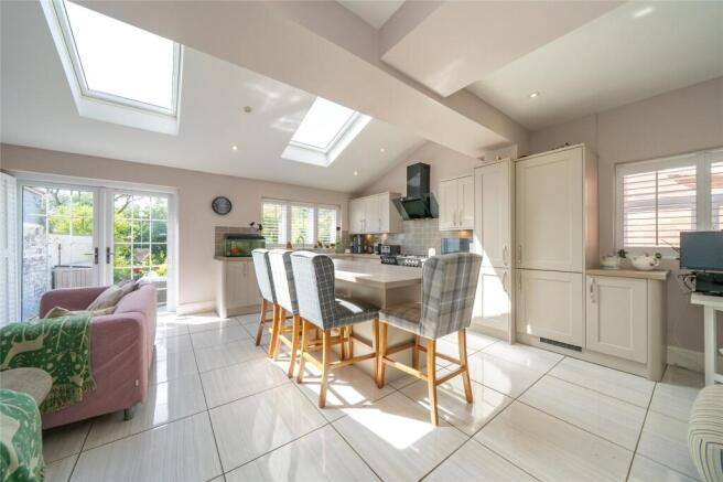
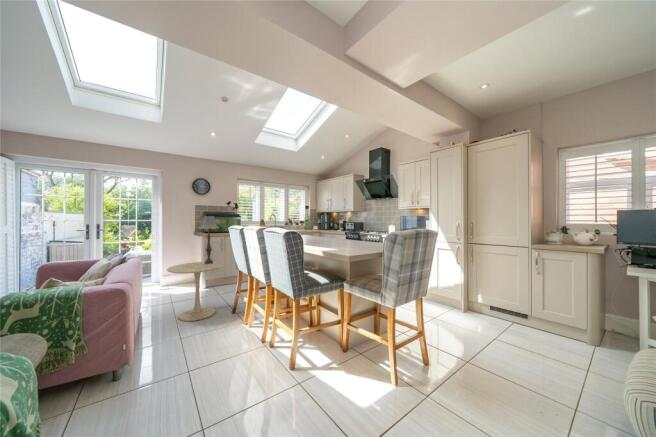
+ side table [166,261,226,322]
+ table lamp [197,215,220,264]
